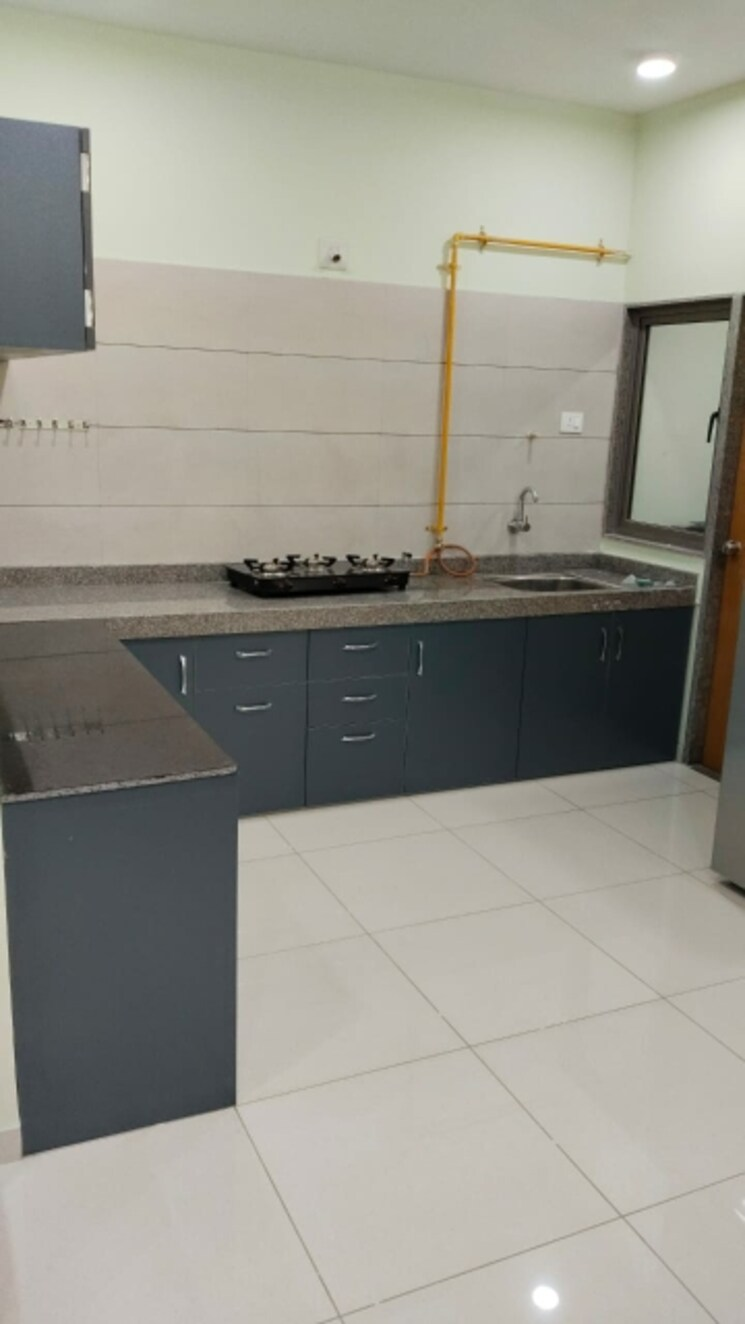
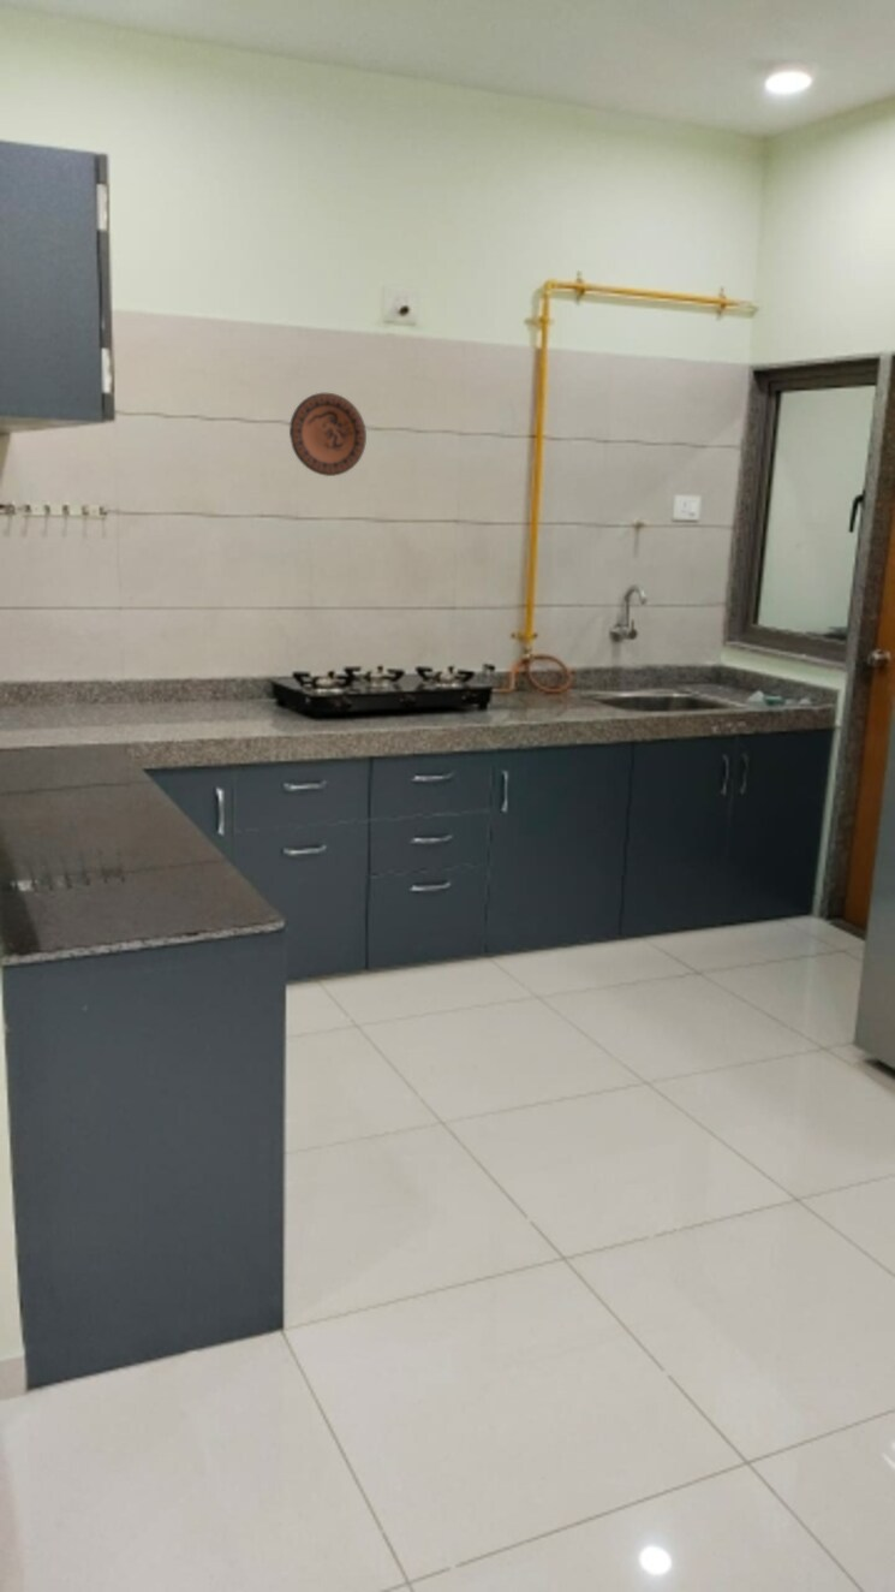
+ decorative plate [288,392,368,477]
